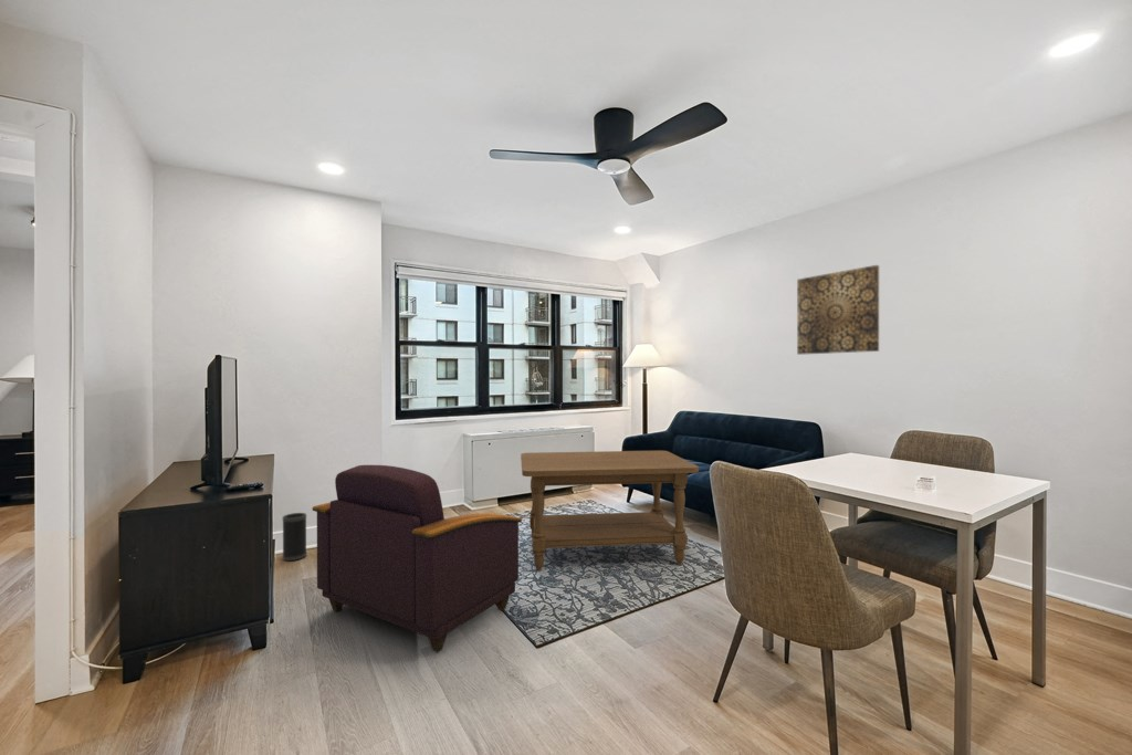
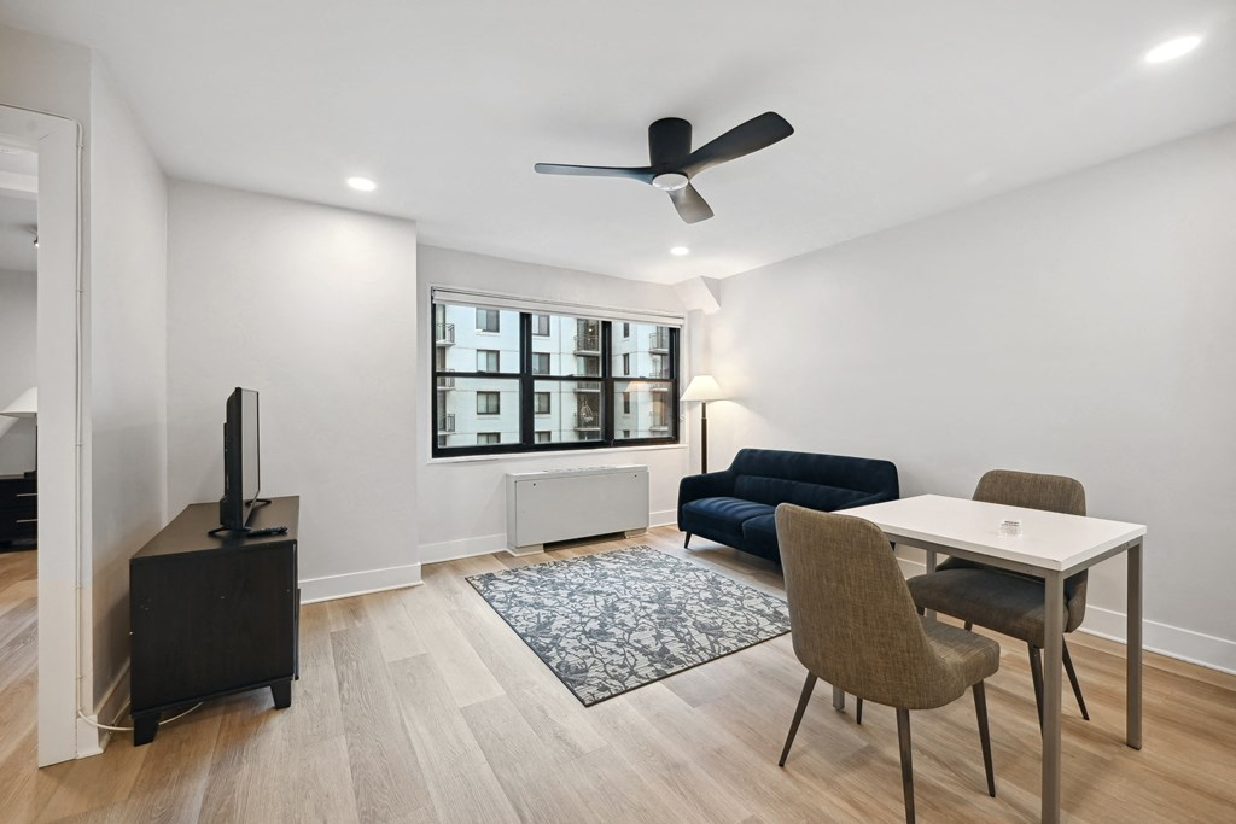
- armchair [312,464,523,653]
- wall art [796,264,880,356]
- coffee table [520,450,700,572]
- speaker [282,512,307,563]
